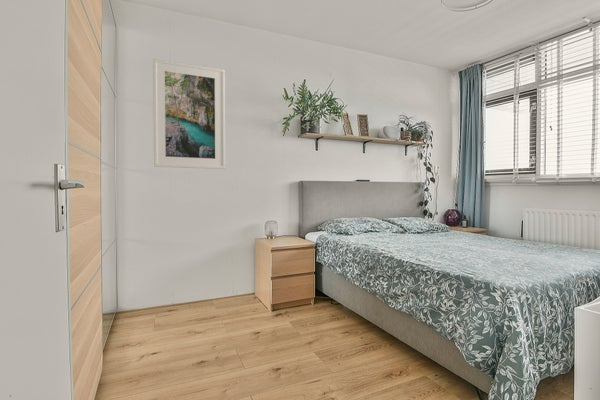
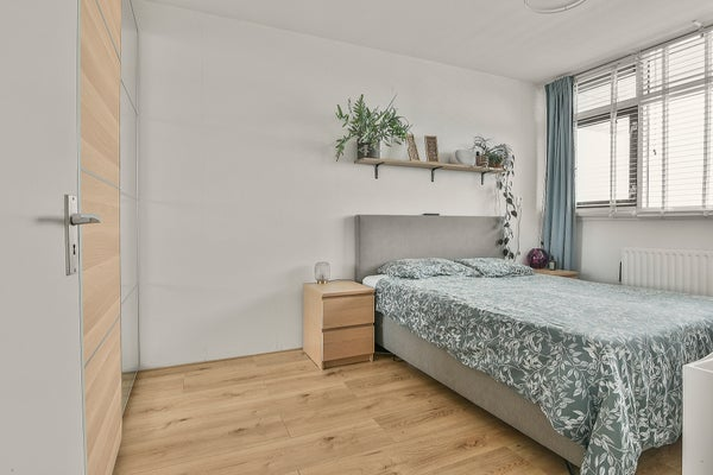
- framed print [152,58,226,170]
